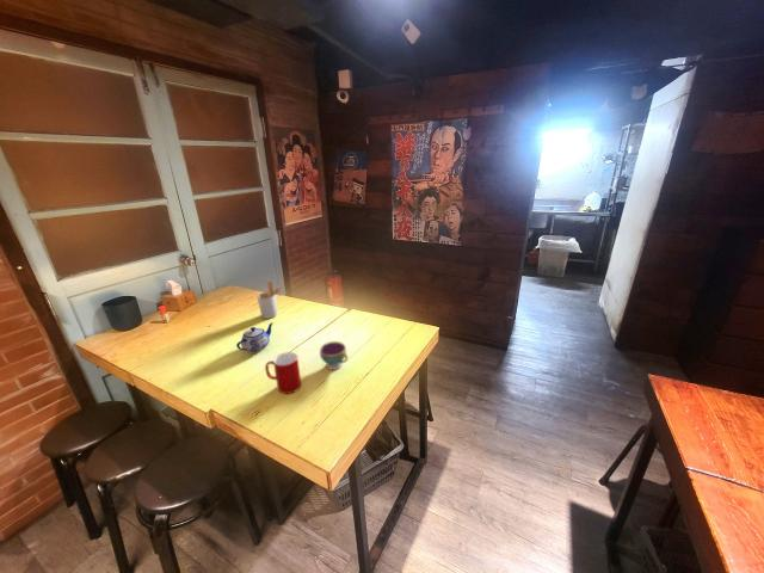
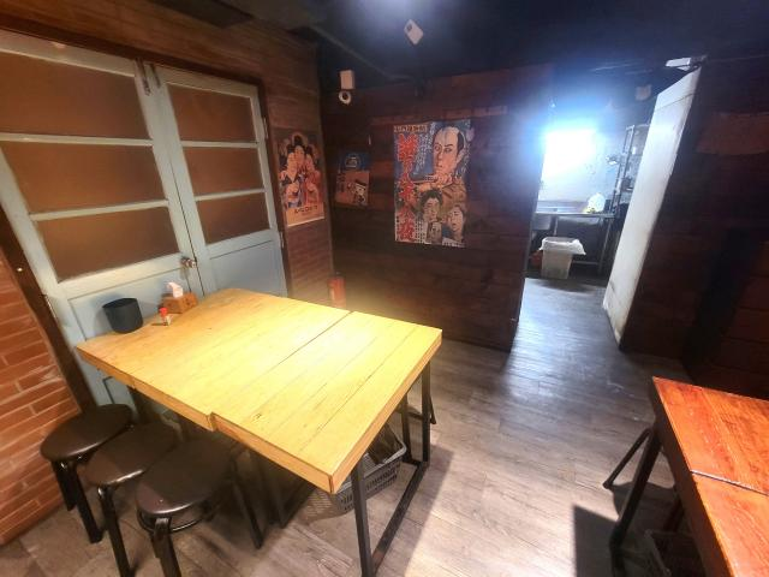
- cup [264,351,302,395]
- utensil holder [255,281,285,320]
- teapot [235,321,275,353]
- teacup [319,340,349,371]
